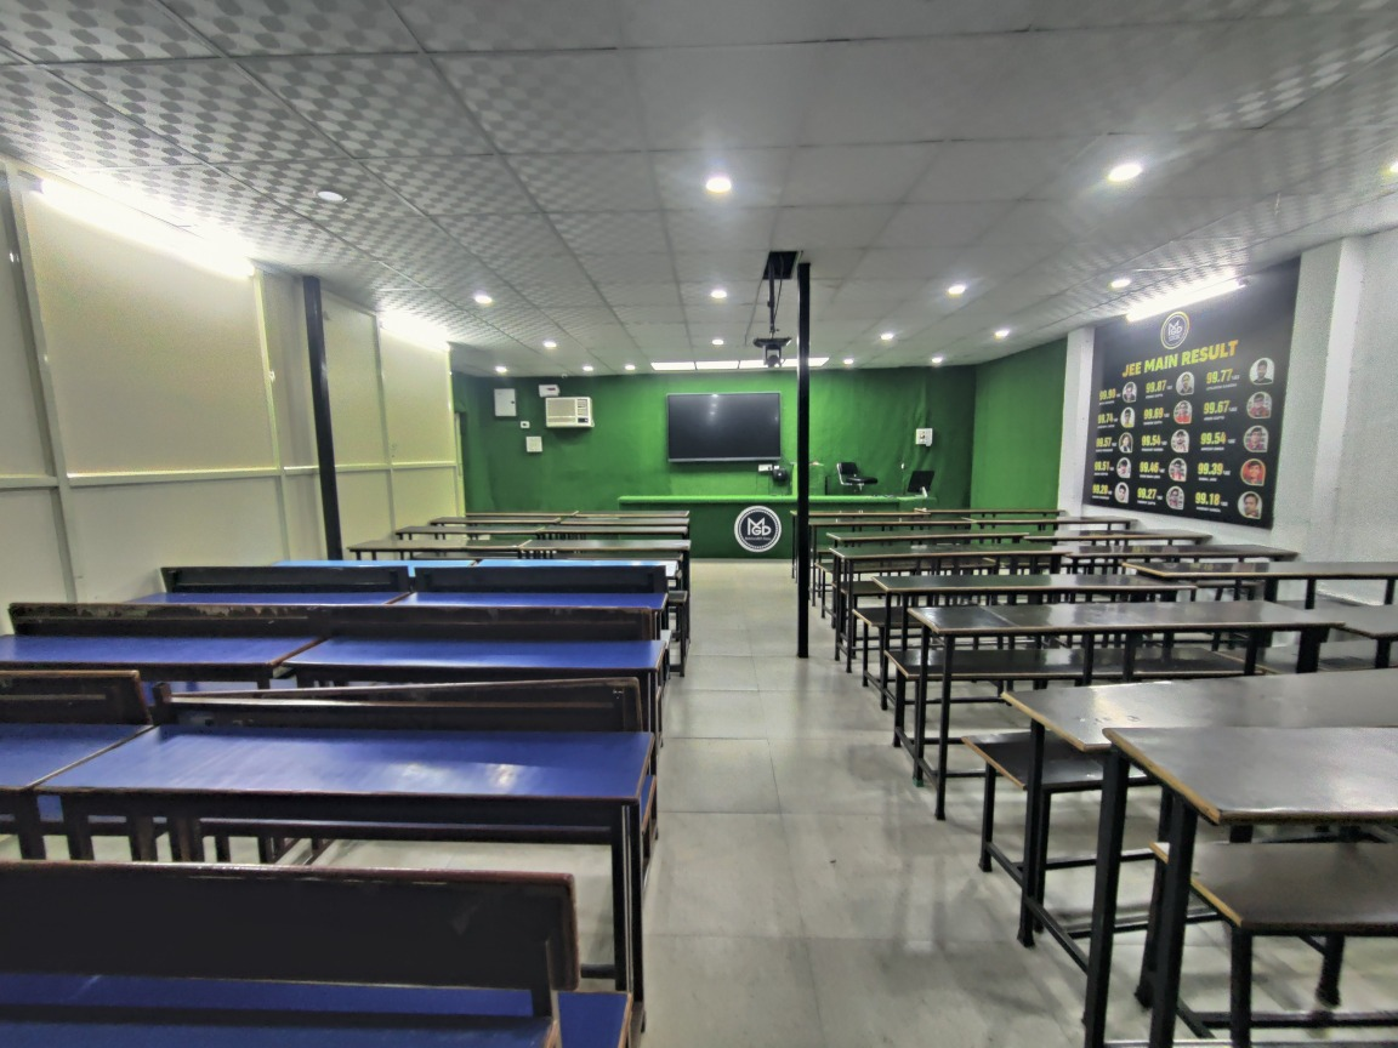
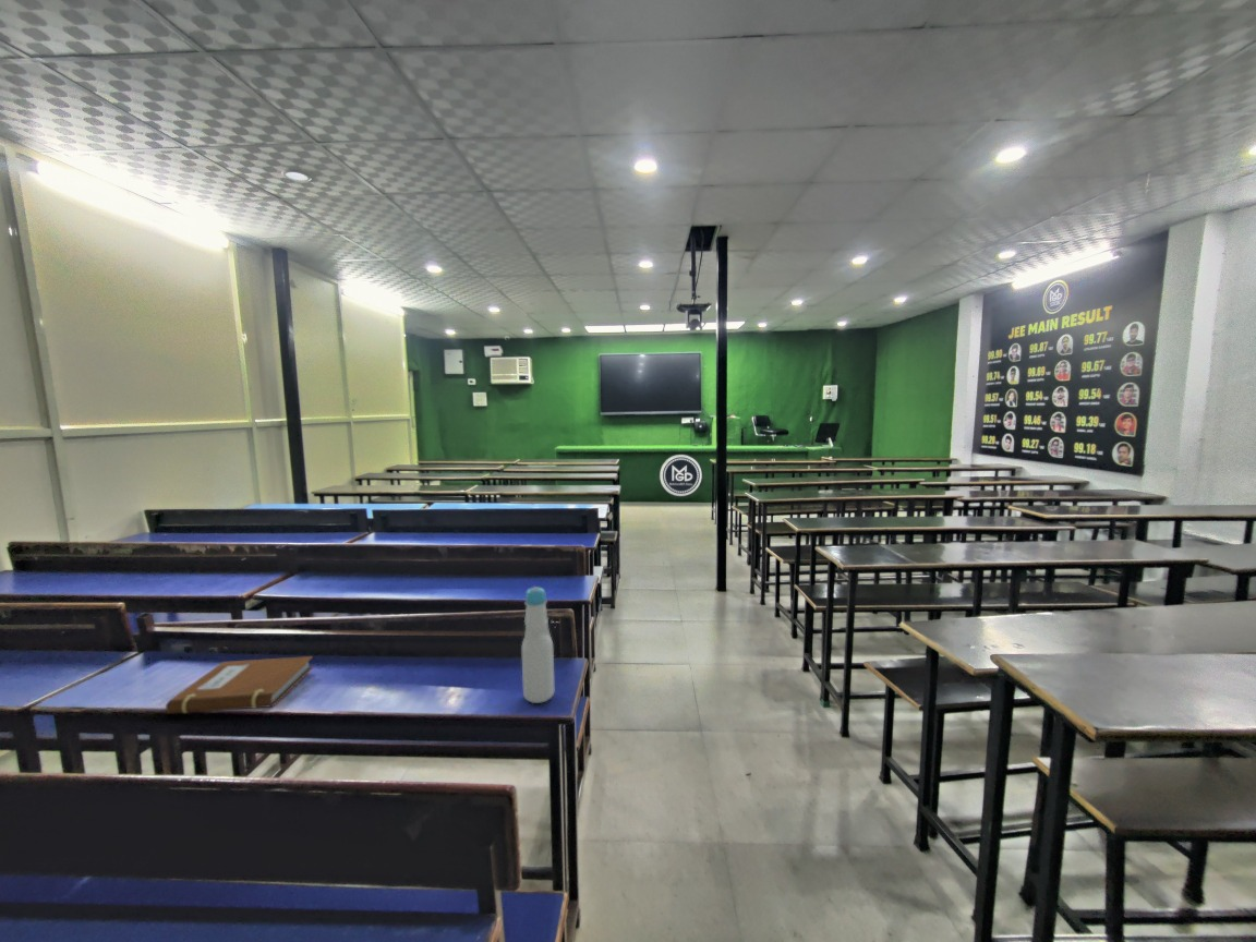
+ bottle [521,585,555,704]
+ notebook [165,655,314,715]
